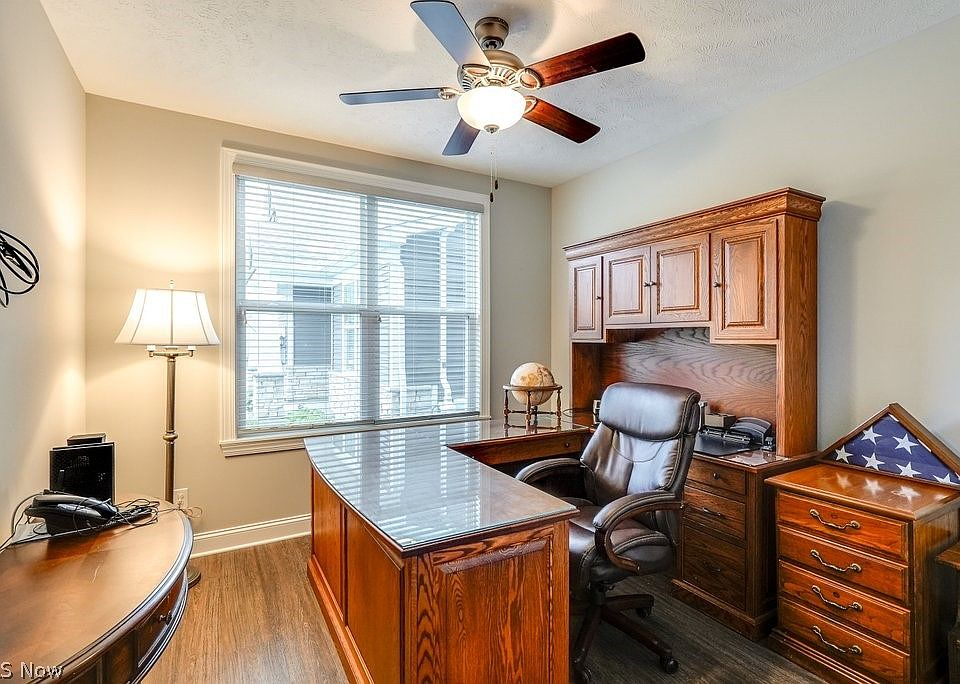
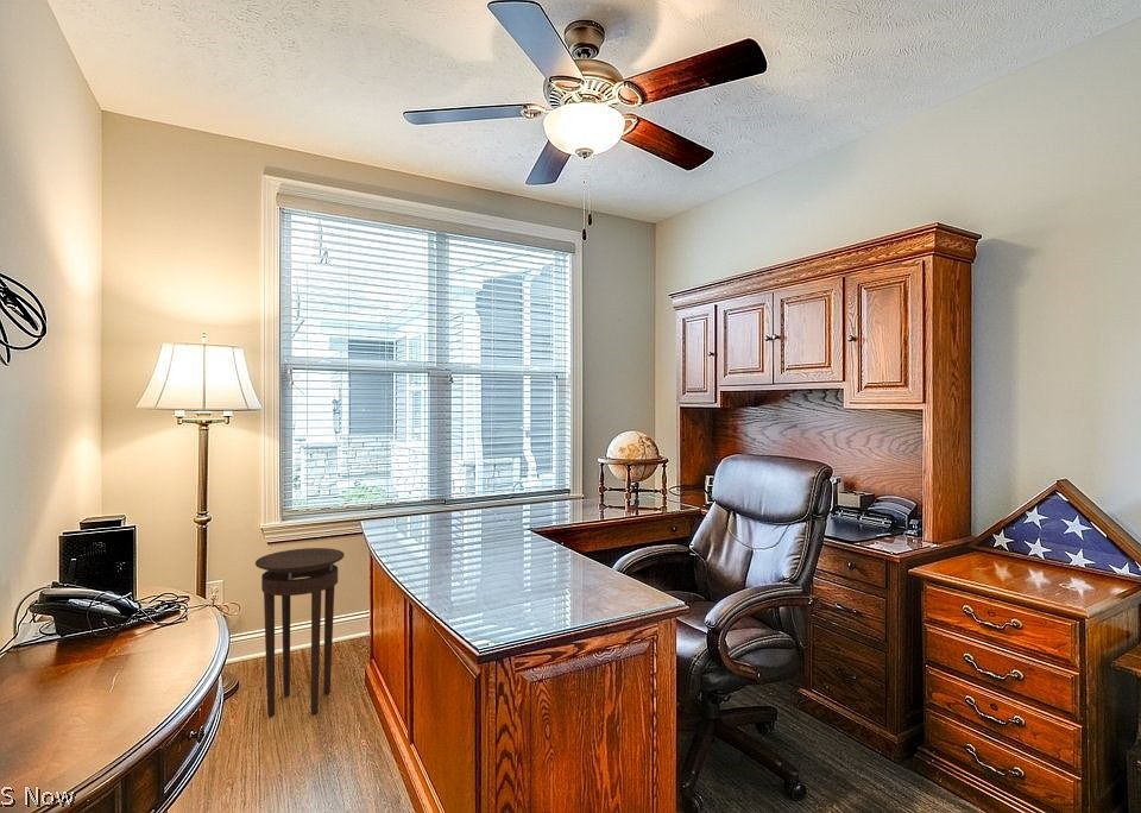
+ stool [254,547,346,718]
